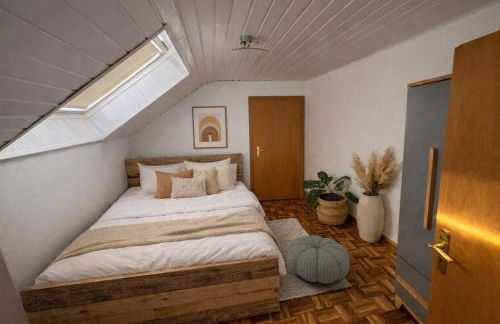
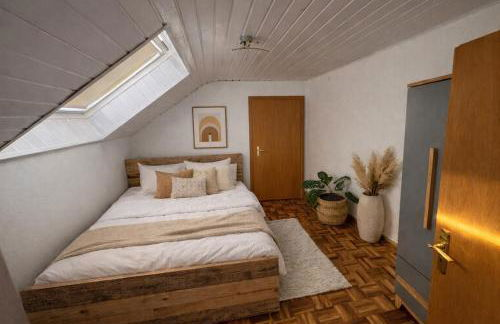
- pouf [284,234,351,285]
